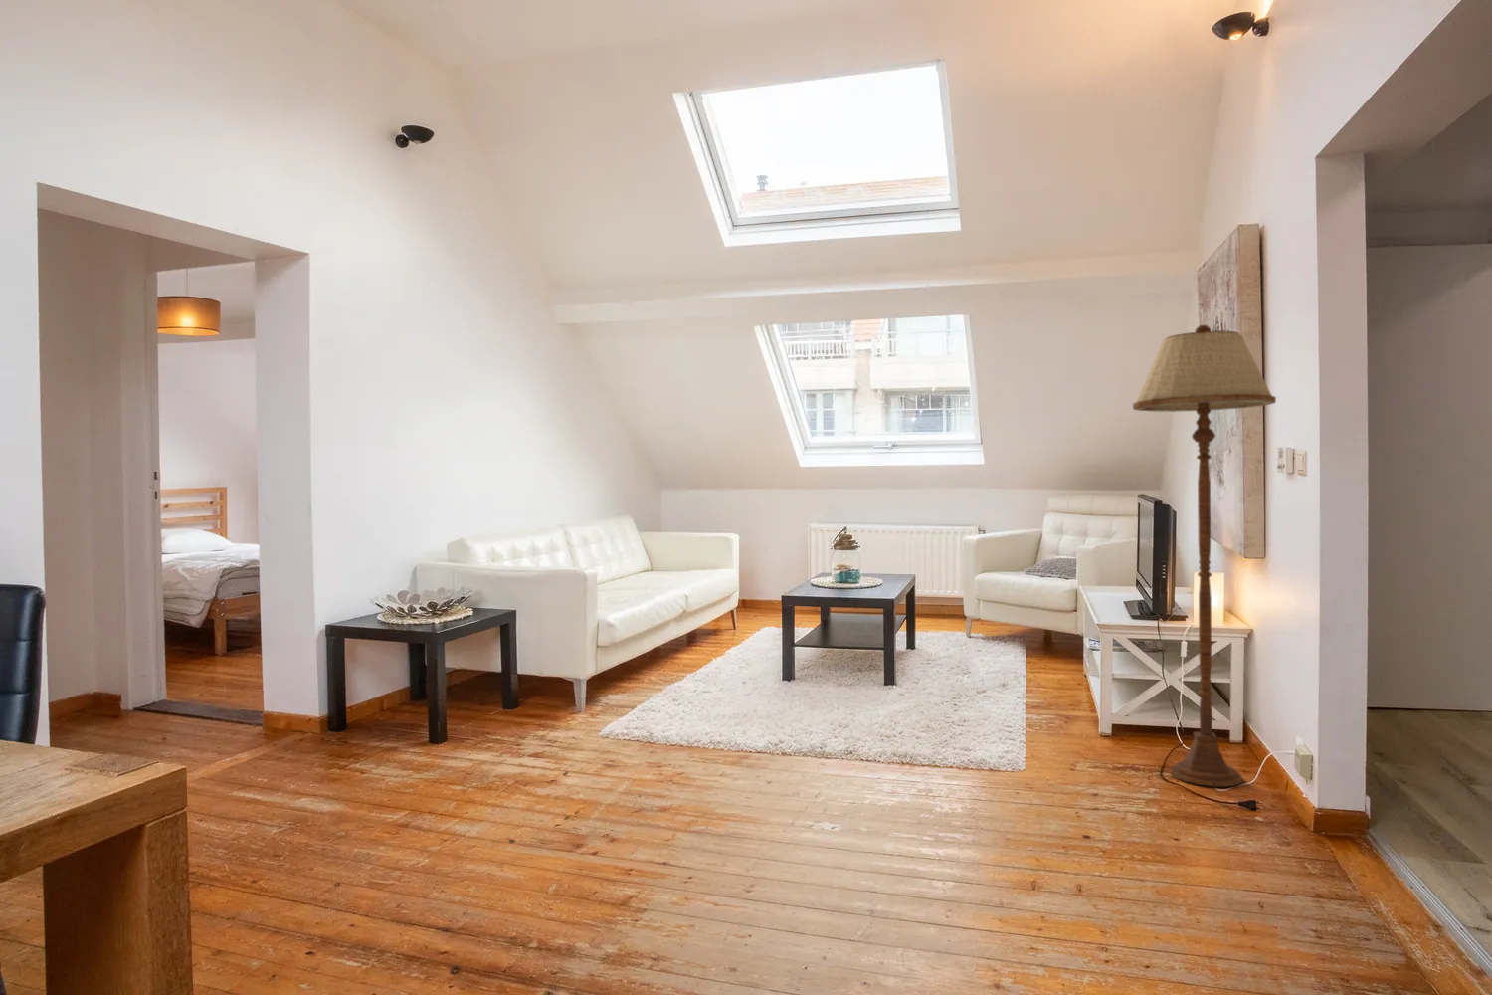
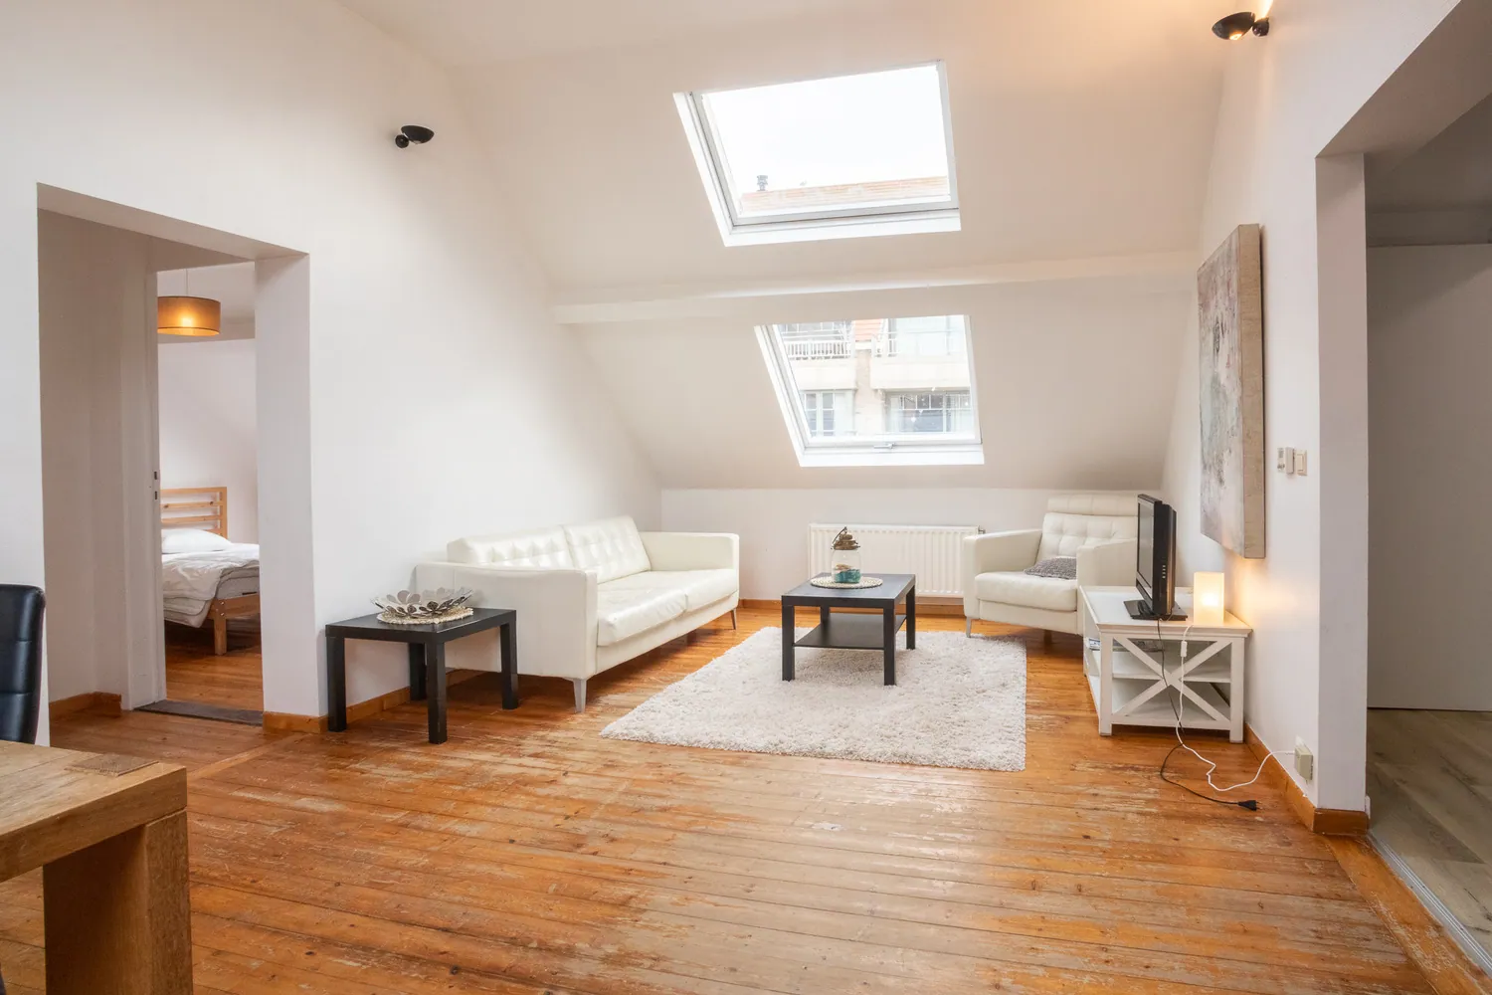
- floor lamp [1132,324,1277,787]
